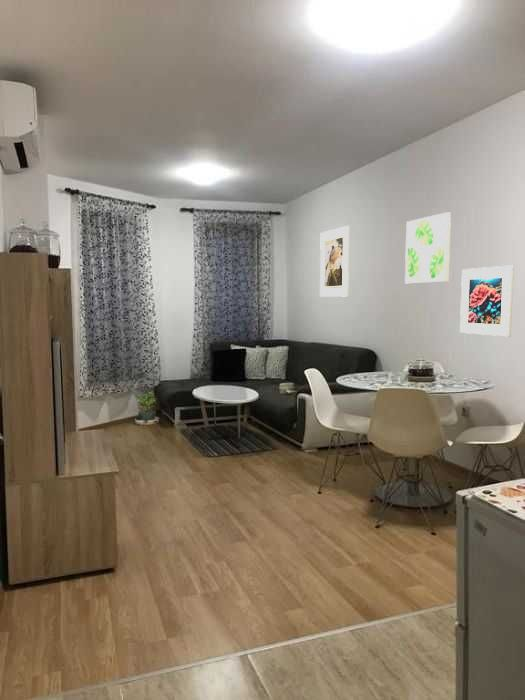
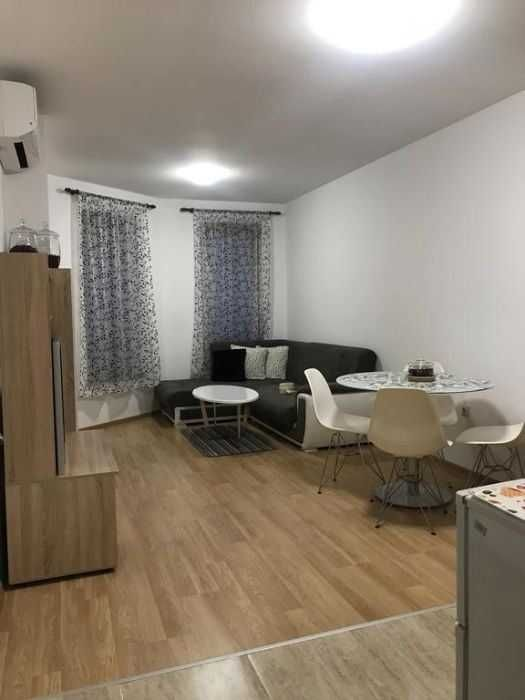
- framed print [459,264,515,337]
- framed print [319,225,350,298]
- potted plant [134,390,160,428]
- wall art [404,211,452,284]
